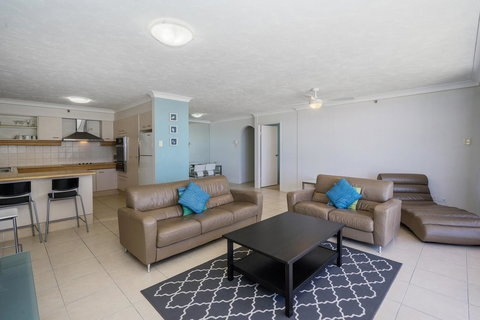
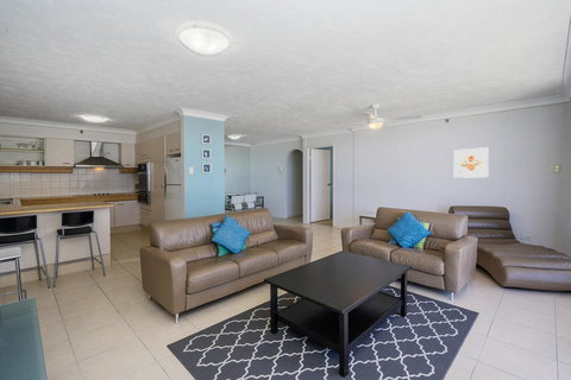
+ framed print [453,146,490,179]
